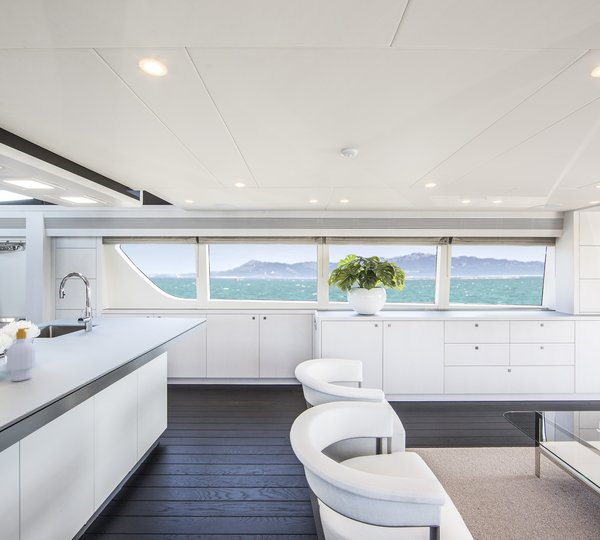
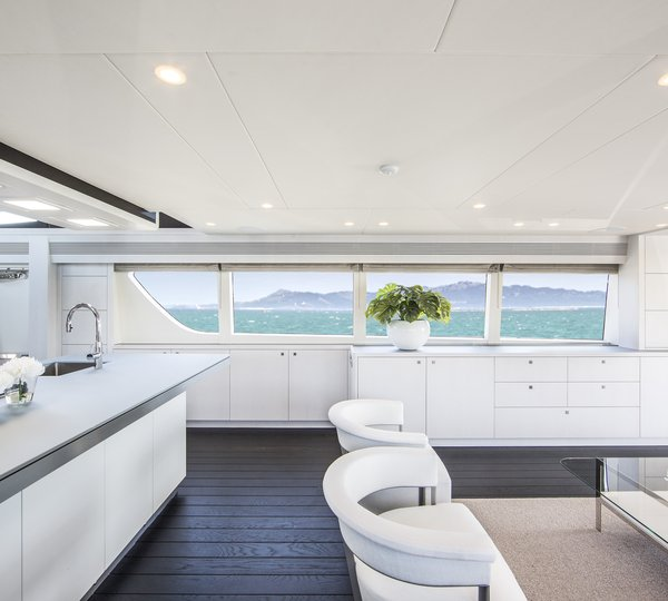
- soap bottle [6,327,36,382]
